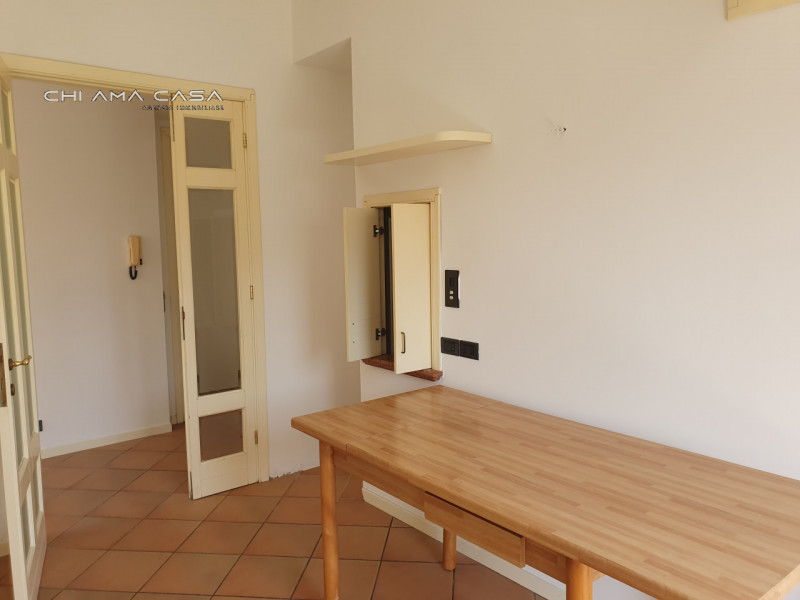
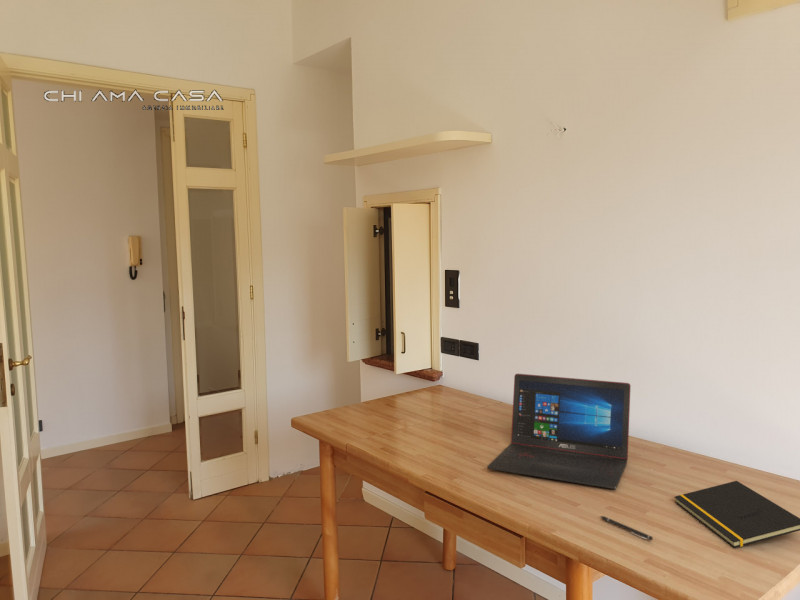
+ laptop [486,373,632,490]
+ pen [599,515,654,541]
+ notepad [673,480,800,549]
